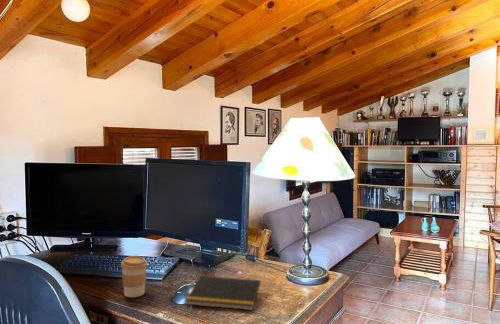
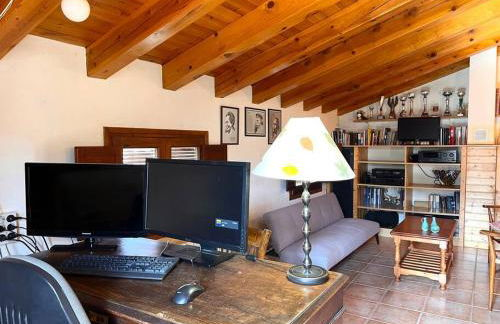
- notepad [184,275,262,311]
- coffee cup [120,255,149,298]
